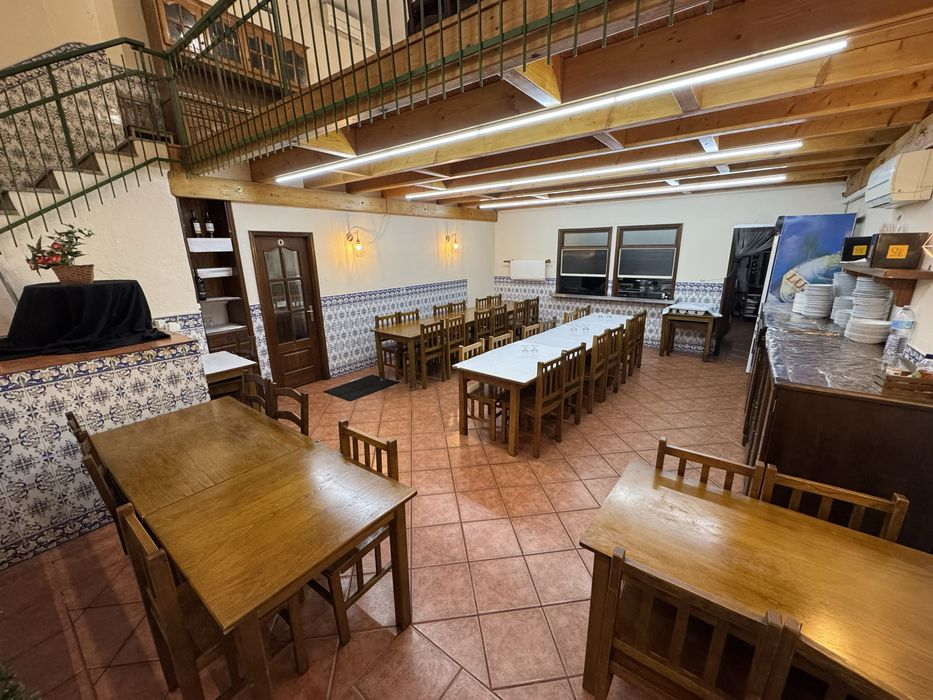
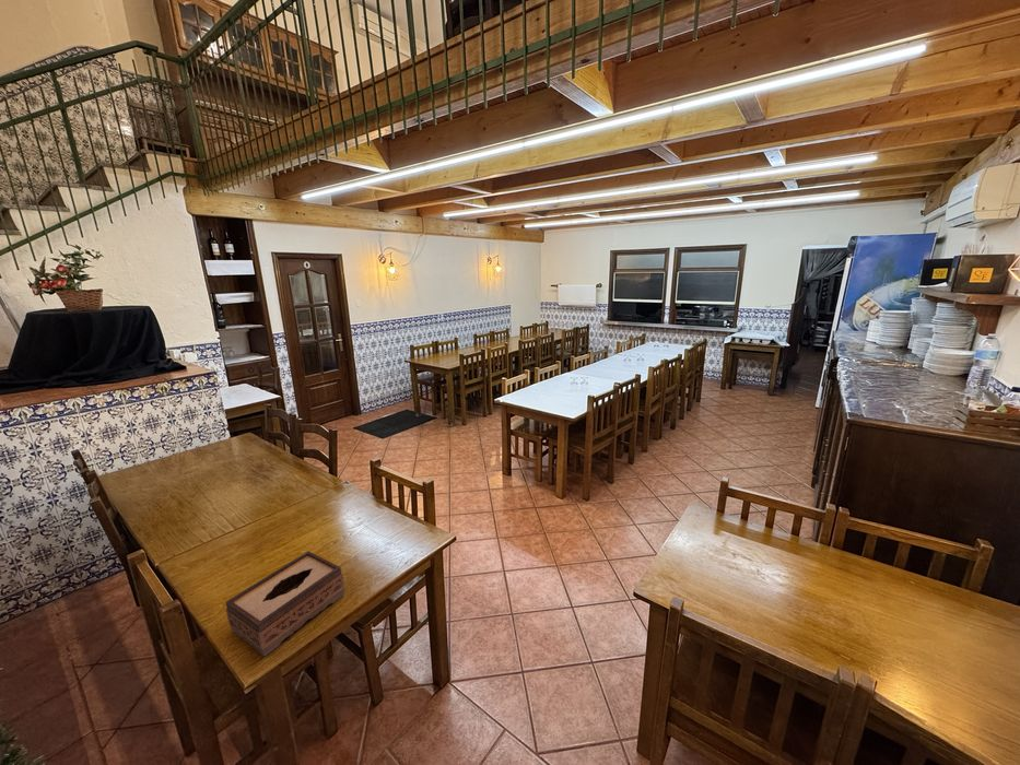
+ tissue box [225,550,345,657]
